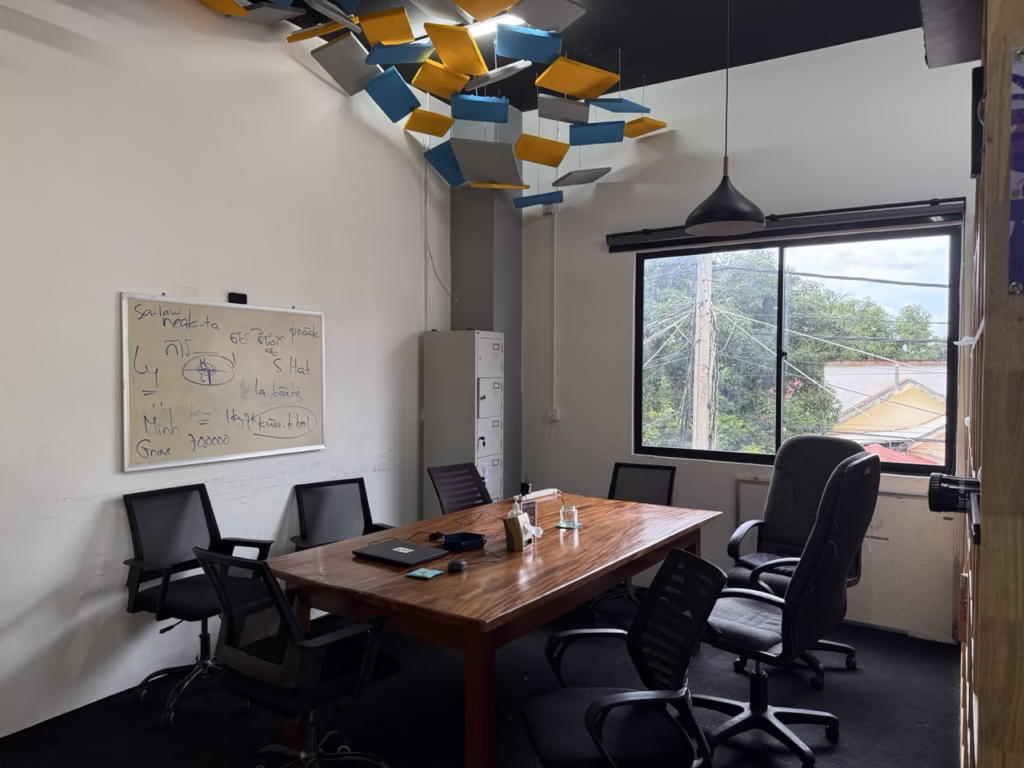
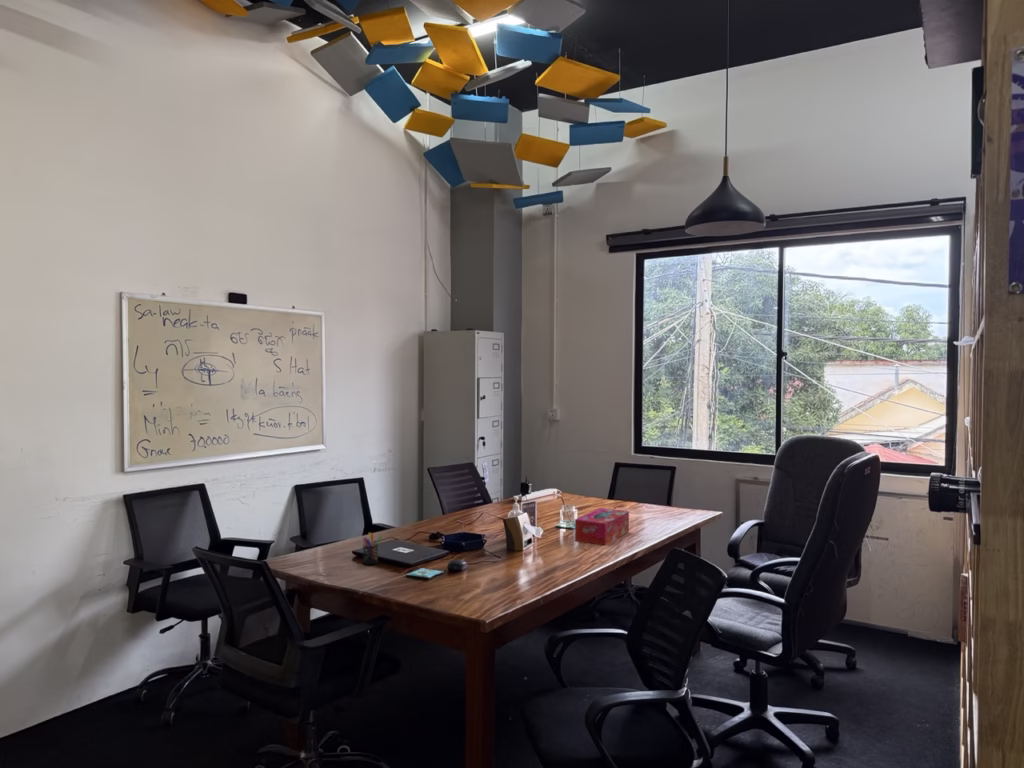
+ pen holder [362,532,383,566]
+ tissue box [574,507,630,546]
